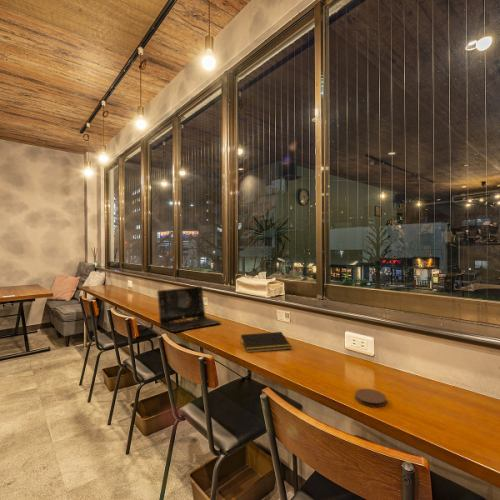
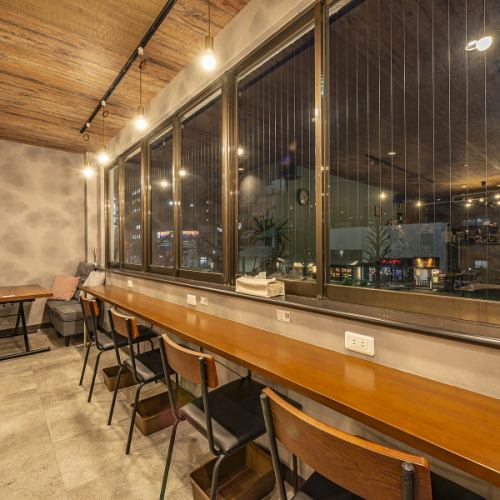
- coaster [354,388,387,408]
- laptop [156,285,222,333]
- notepad [239,331,292,354]
